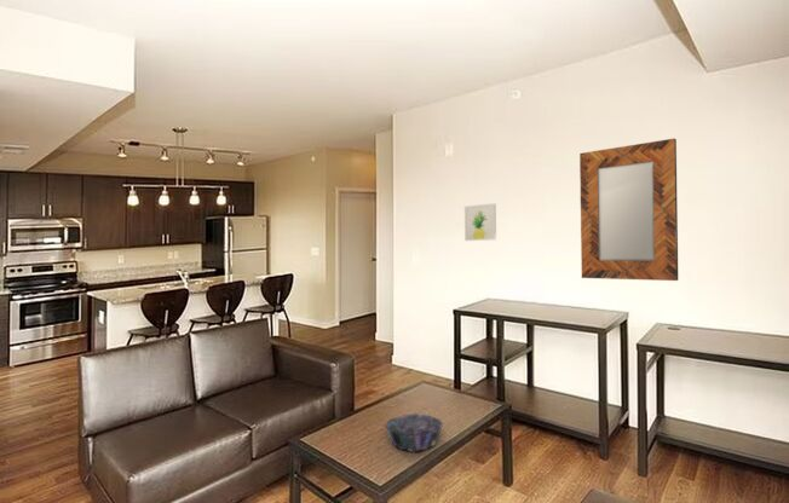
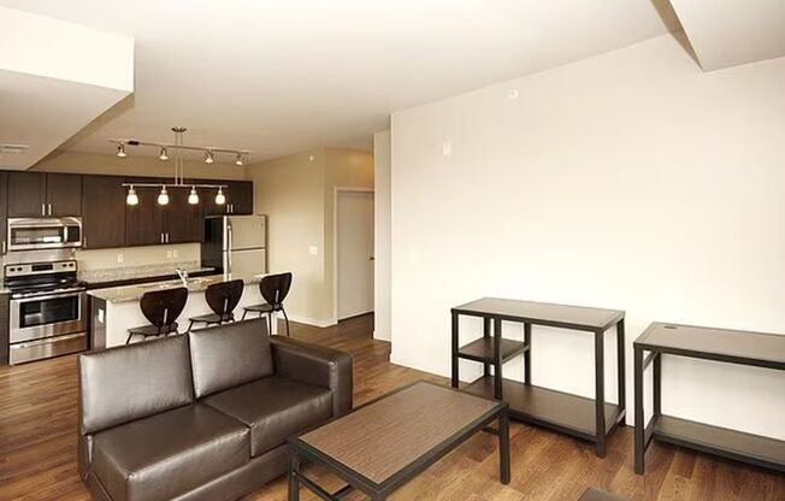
- wall art [463,202,497,242]
- home mirror [578,137,679,282]
- decorative bowl [384,412,444,452]
